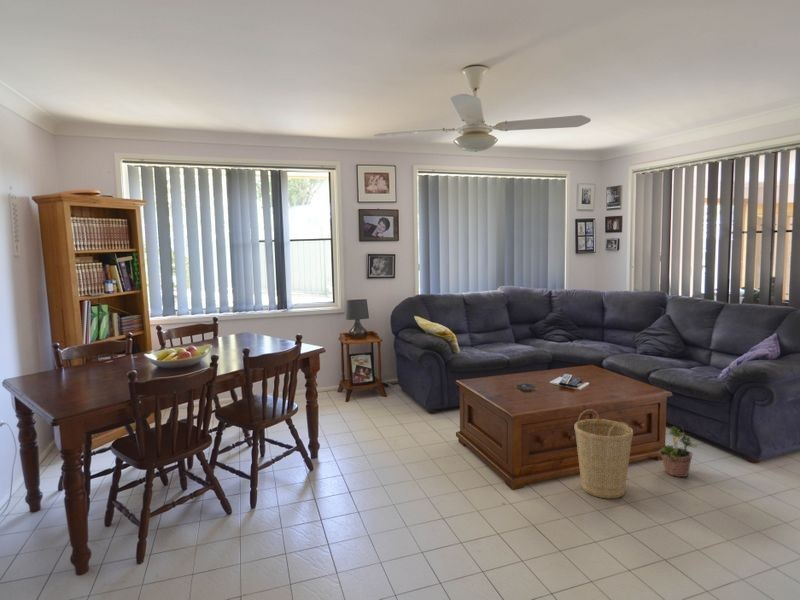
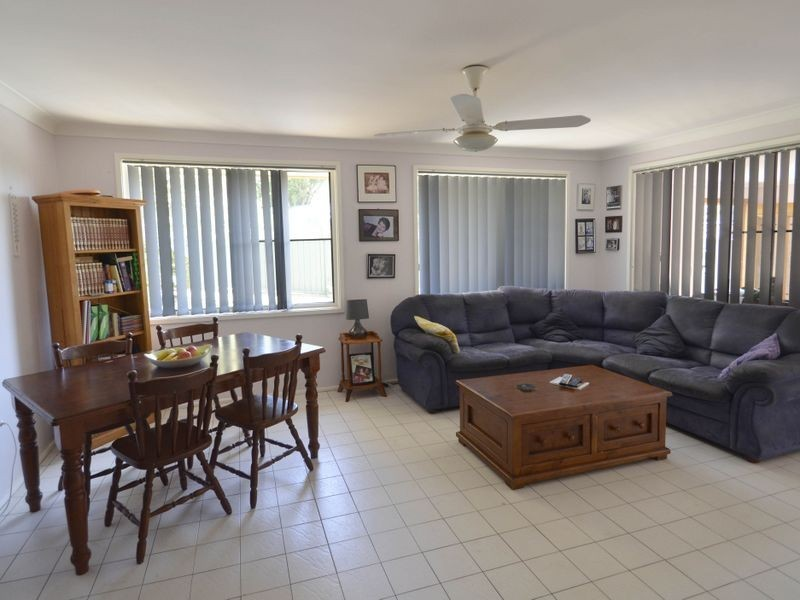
- potted plant [657,420,698,478]
- basket [573,408,634,500]
